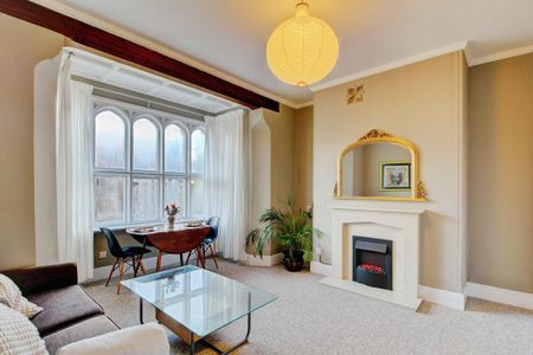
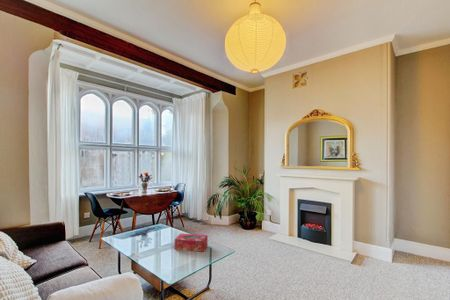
+ tissue box [174,233,209,253]
